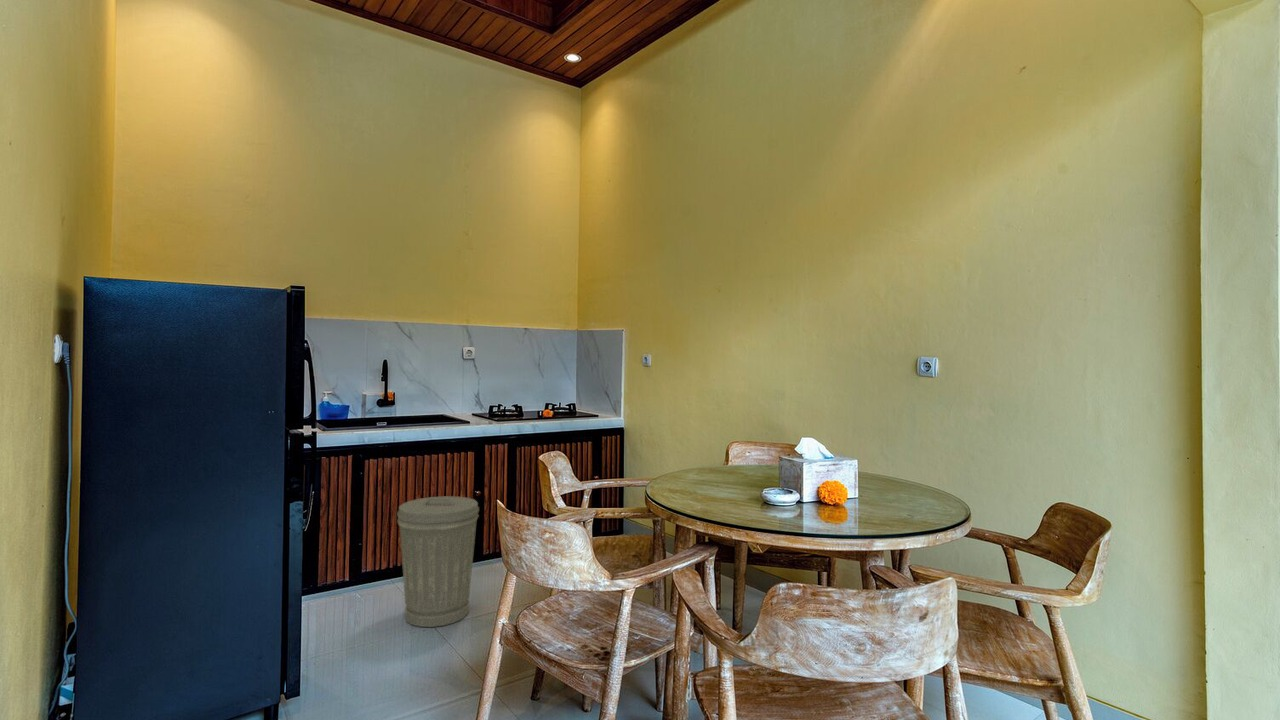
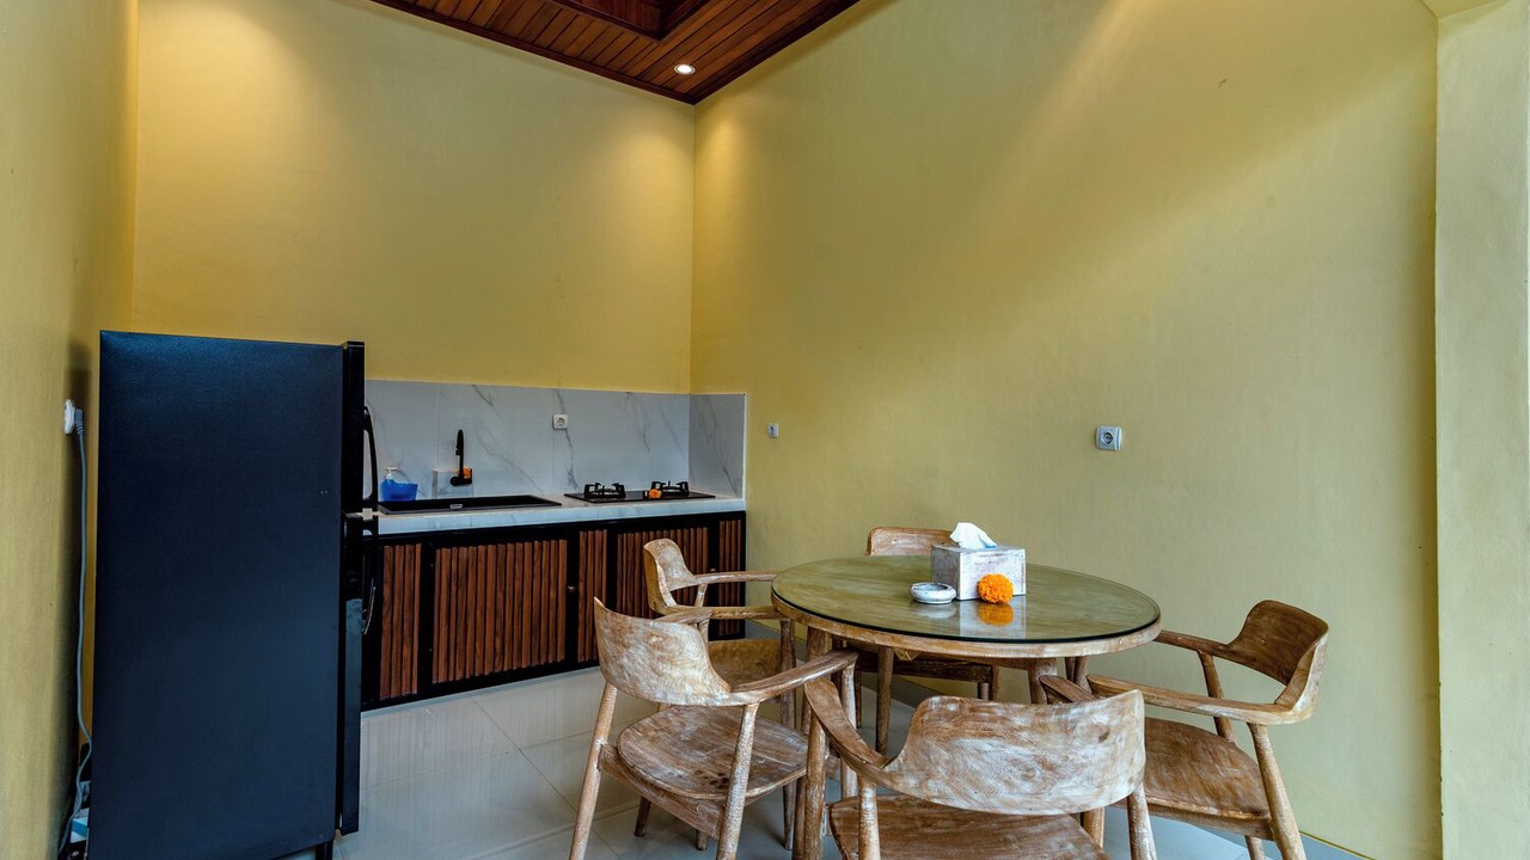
- trash can [396,495,480,628]
